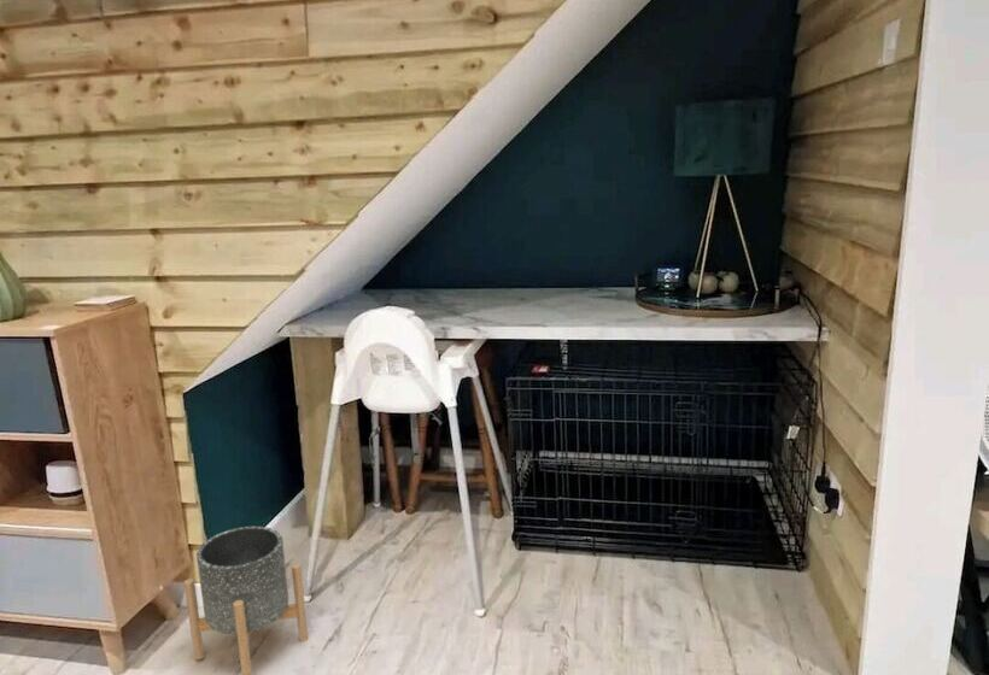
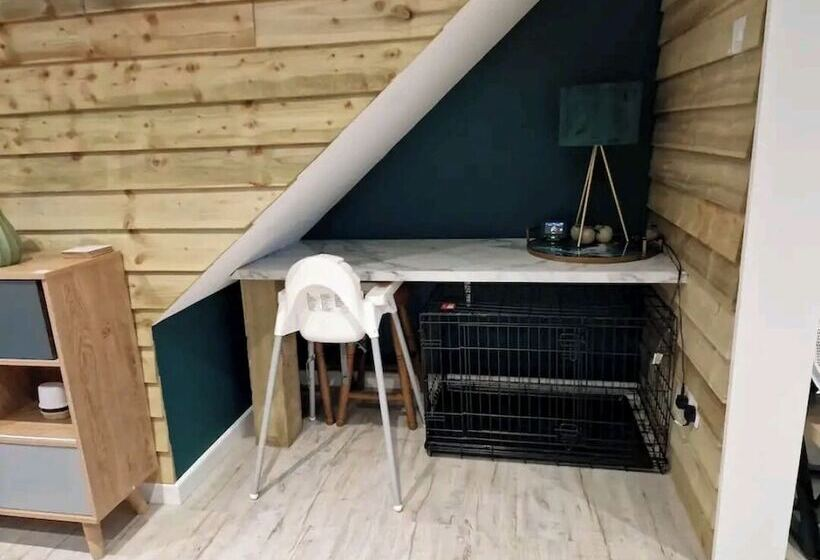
- planter [183,526,309,675]
